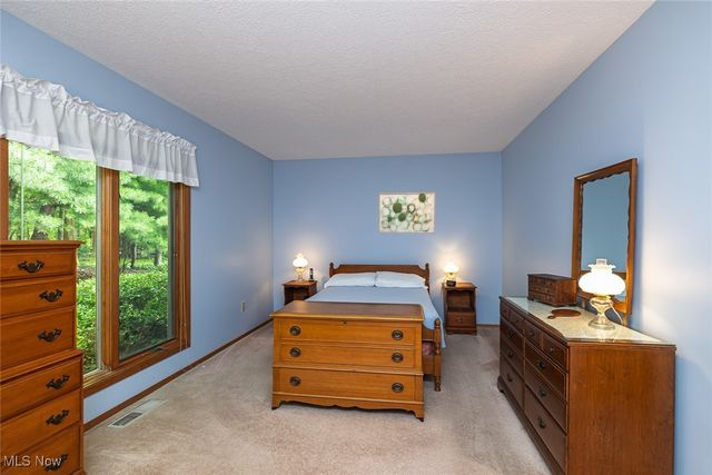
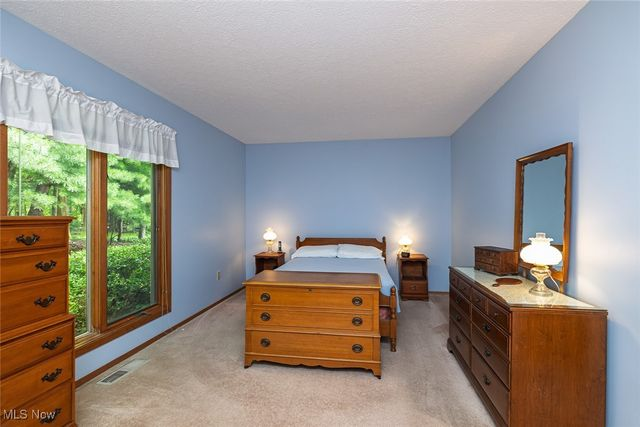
- wall art [378,191,436,234]
